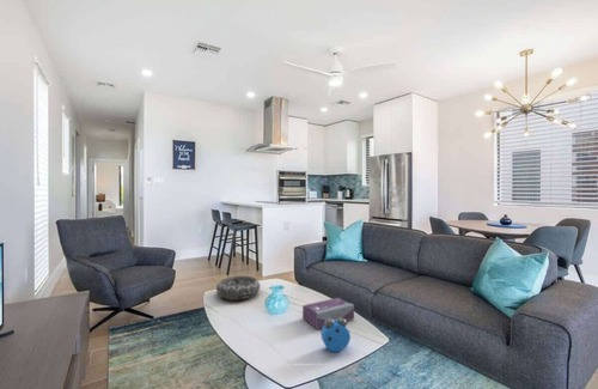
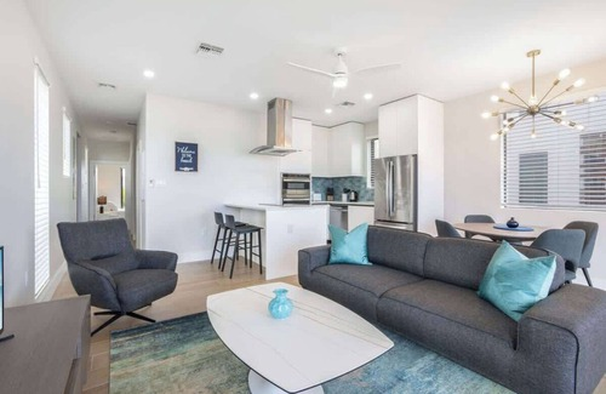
- tissue box [301,297,355,330]
- alarm clock [319,317,352,353]
- decorative bowl [215,275,261,302]
